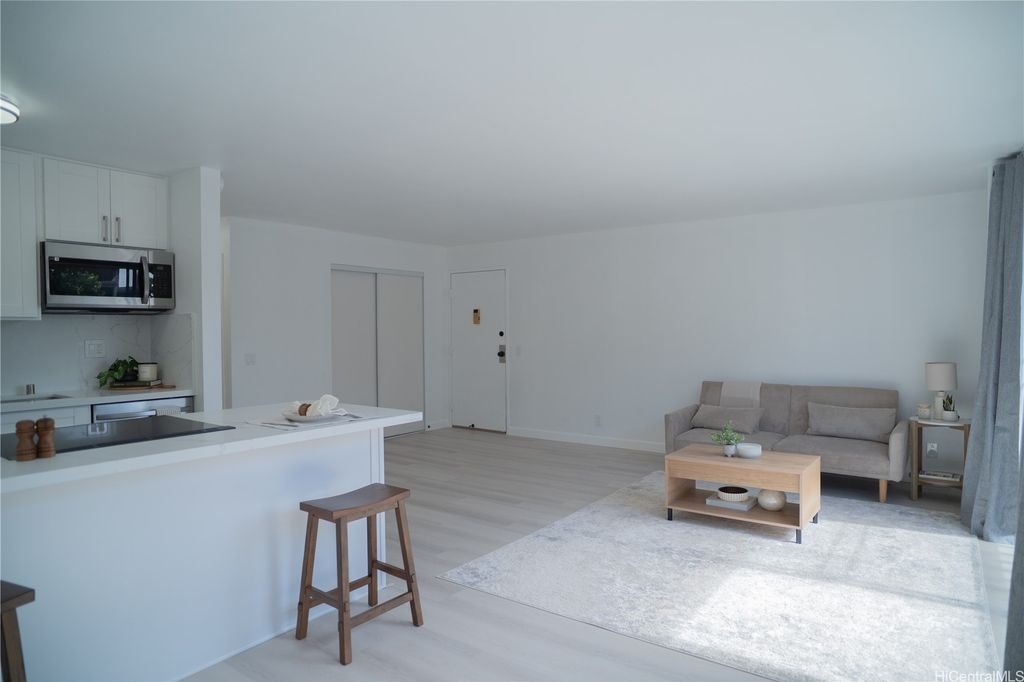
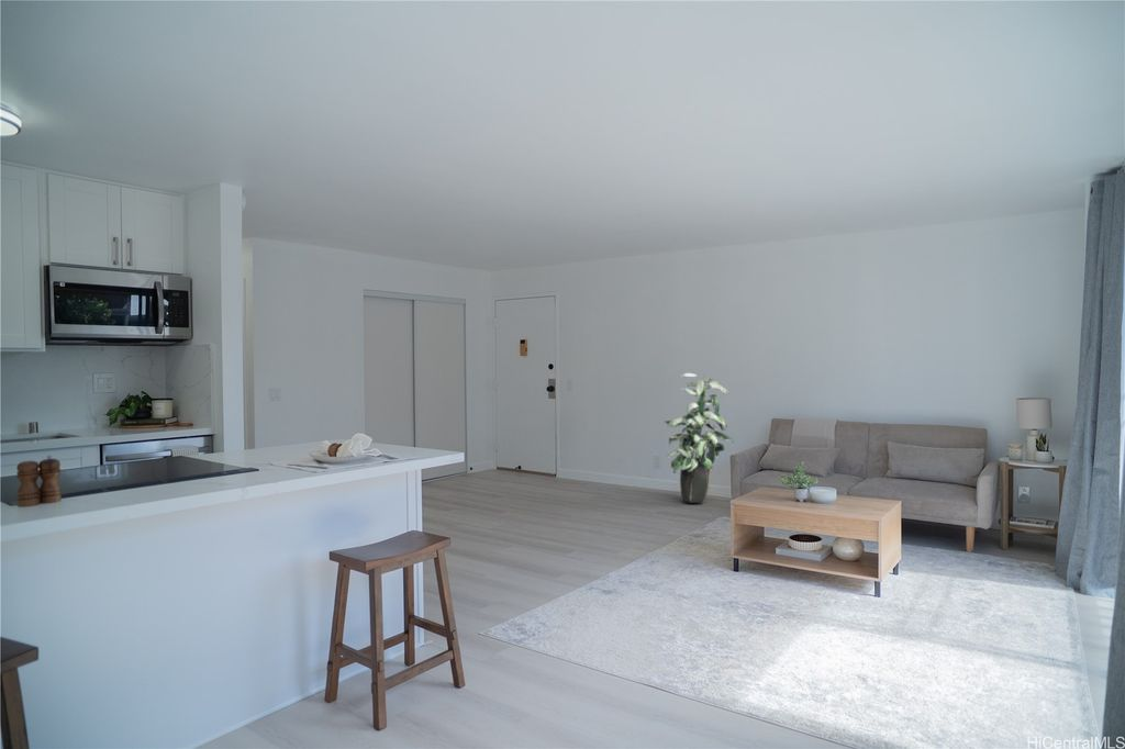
+ indoor plant [664,372,735,504]
